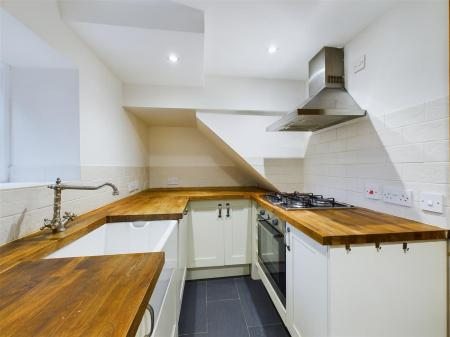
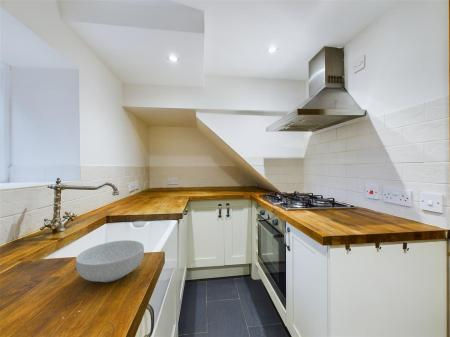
+ cereal bowl [75,239,145,283]
